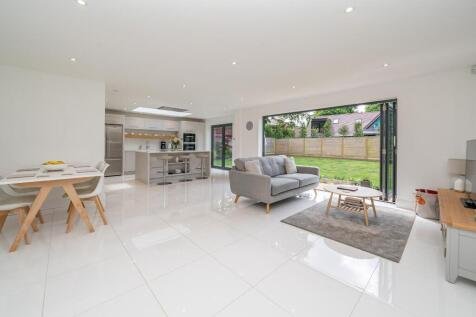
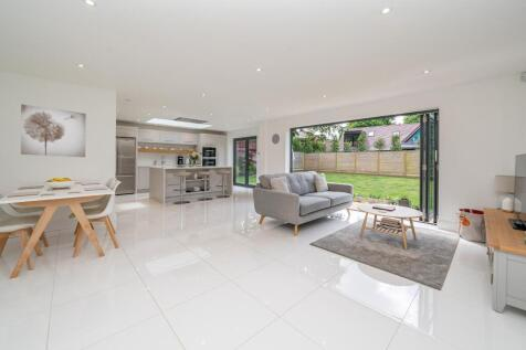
+ wall art [20,103,87,158]
